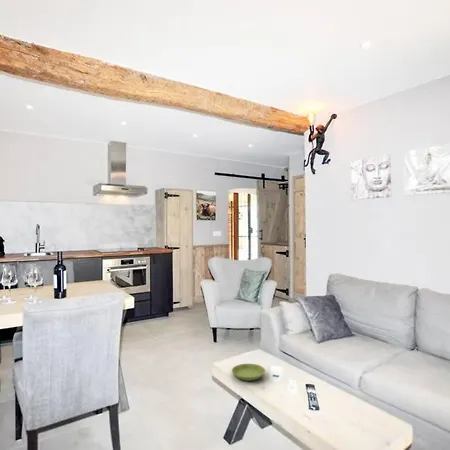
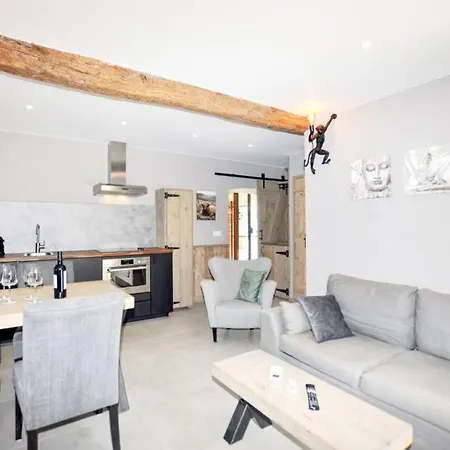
- saucer [231,363,266,381]
